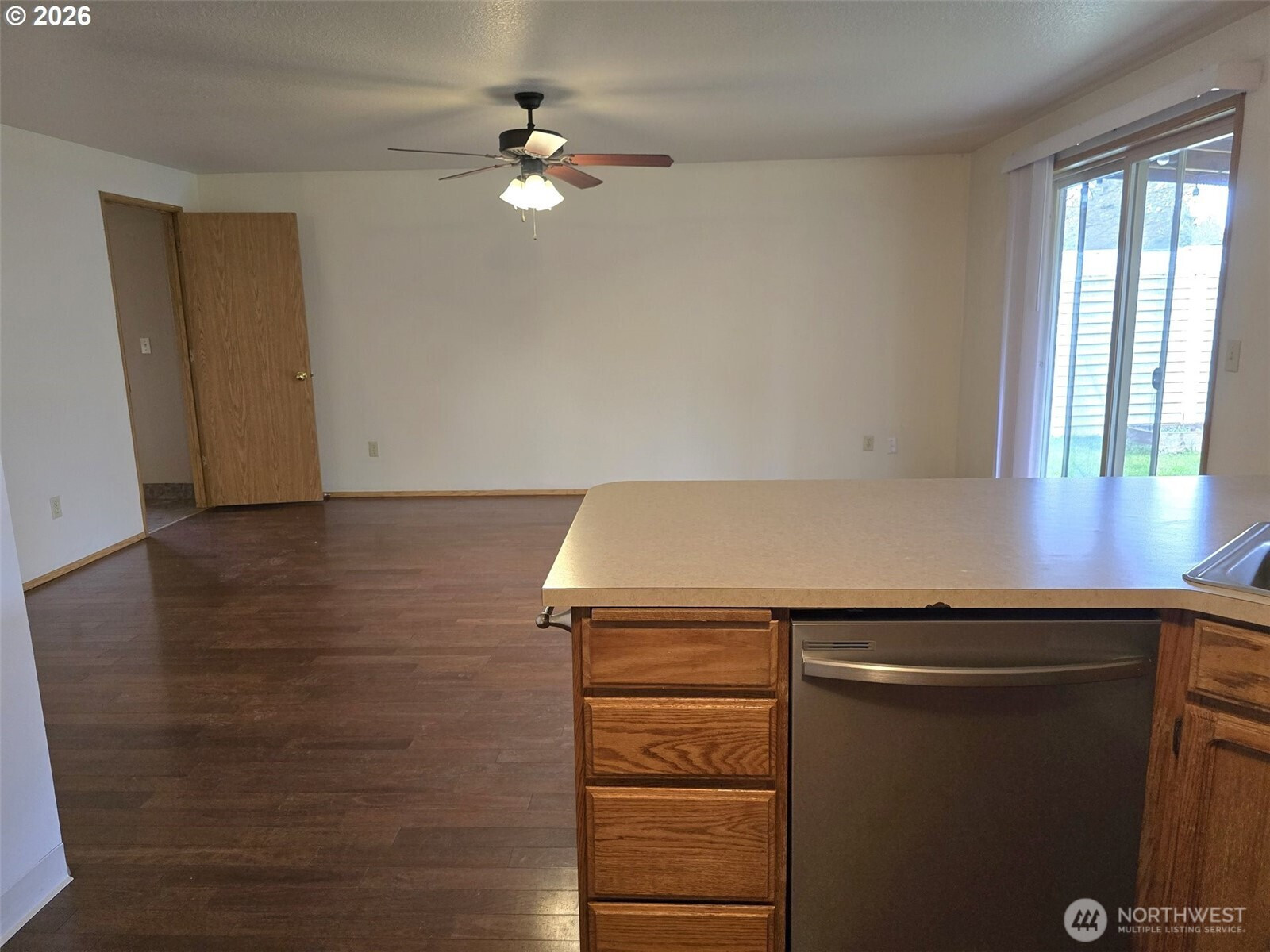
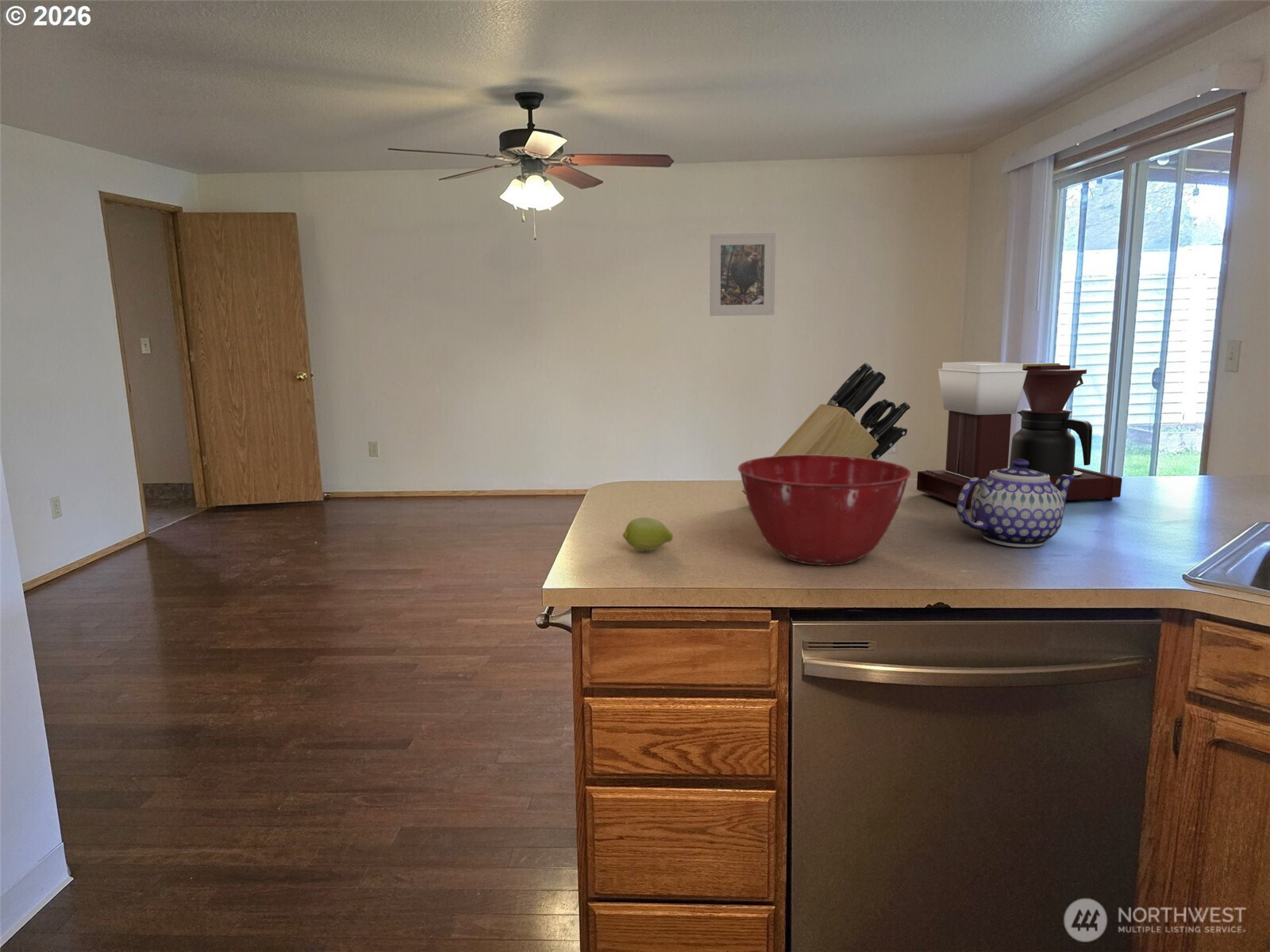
+ mixing bowl [737,455,912,566]
+ coffee maker [916,361,1122,509]
+ fruit [622,516,674,551]
+ knife block [741,362,911,496]
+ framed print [709,232,776,317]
+ teapot [956,459,1076,547]
